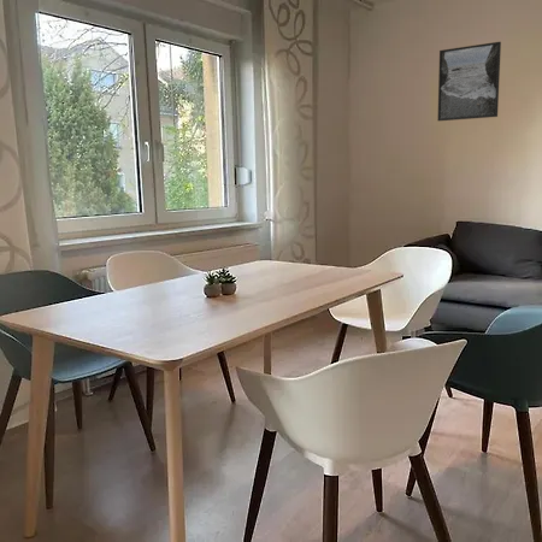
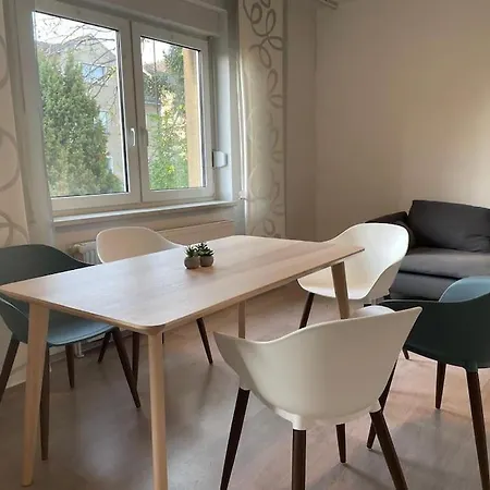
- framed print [436,41,502,122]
